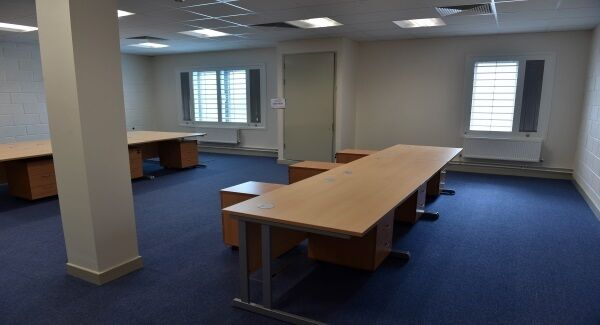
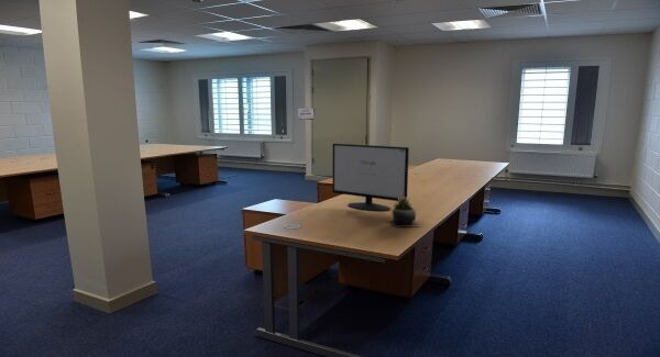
+ succulent plant [389,197,420,228]
+ computer monitor [331,143,410,212]
